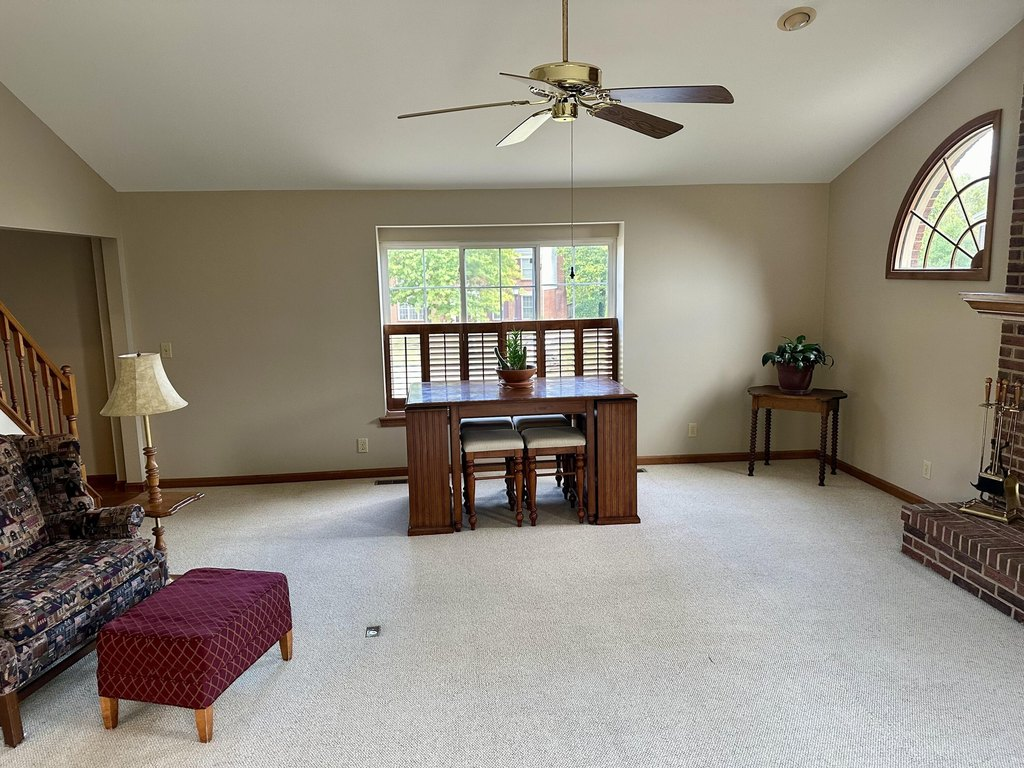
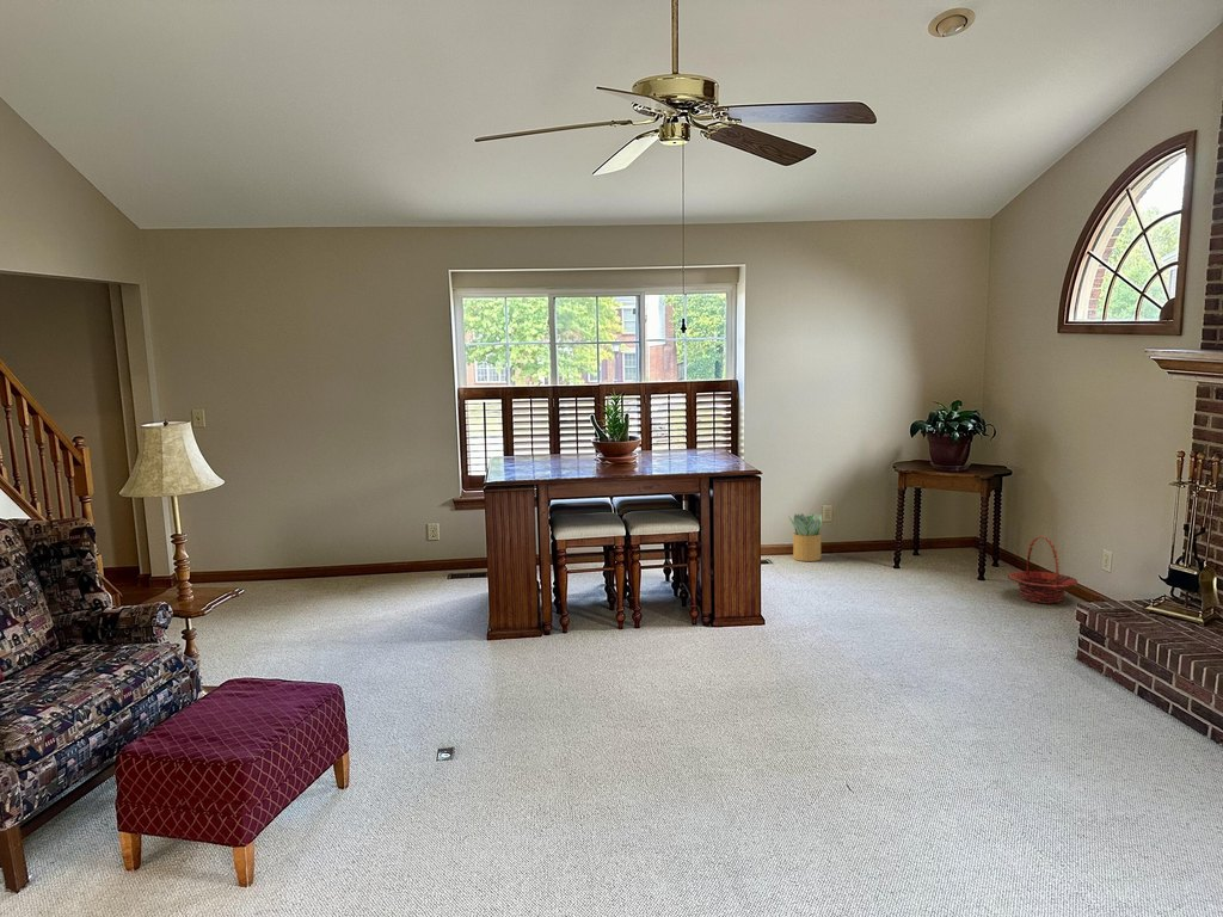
+ potted plant [787,512,823,562]
+ basket [1007,535,1078,604]
